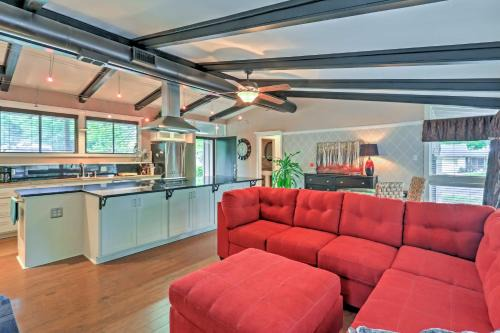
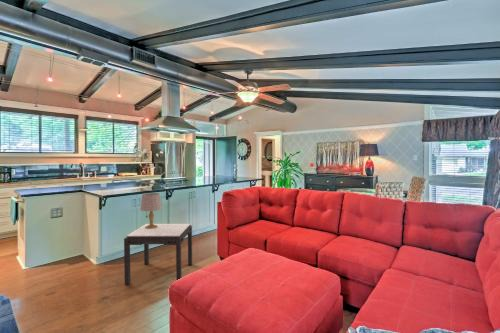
+ table lamp [139,192,163,229]
+ side table [123,223,193,286]
